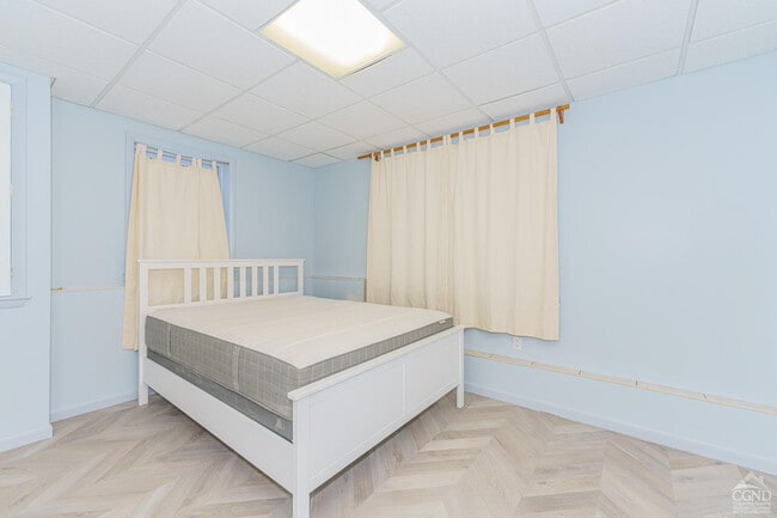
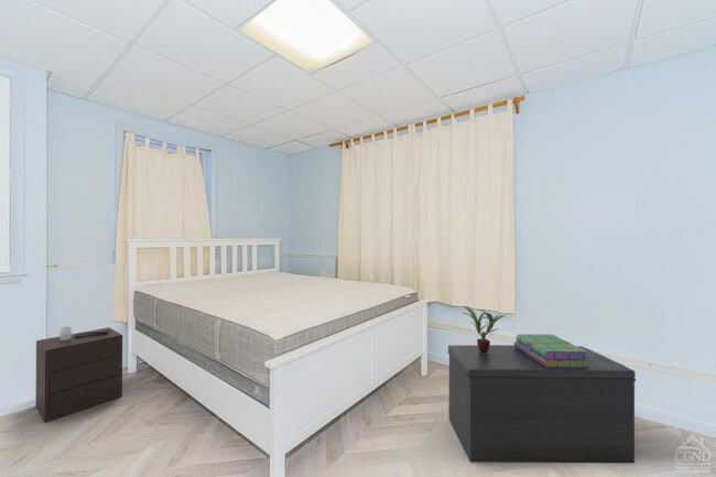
+ nightstand [34,325,123,423]
+ stack of books [513,334,590,368]
+ bench [447,344,637,464]
+ potted plant [462,305,507,354]
